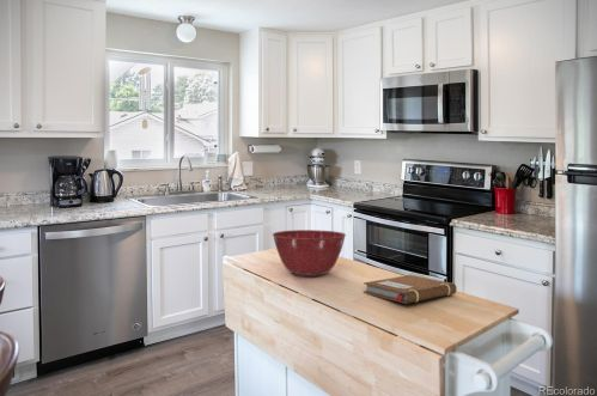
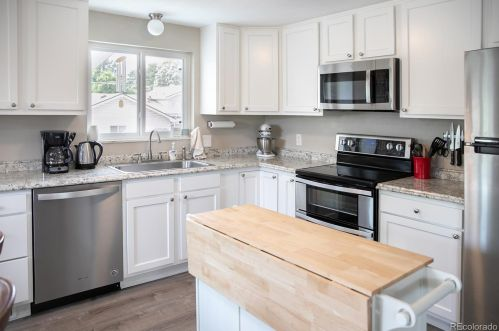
- mixing bowl [272,229,347,278]
- notebook [363,274,458,305]
